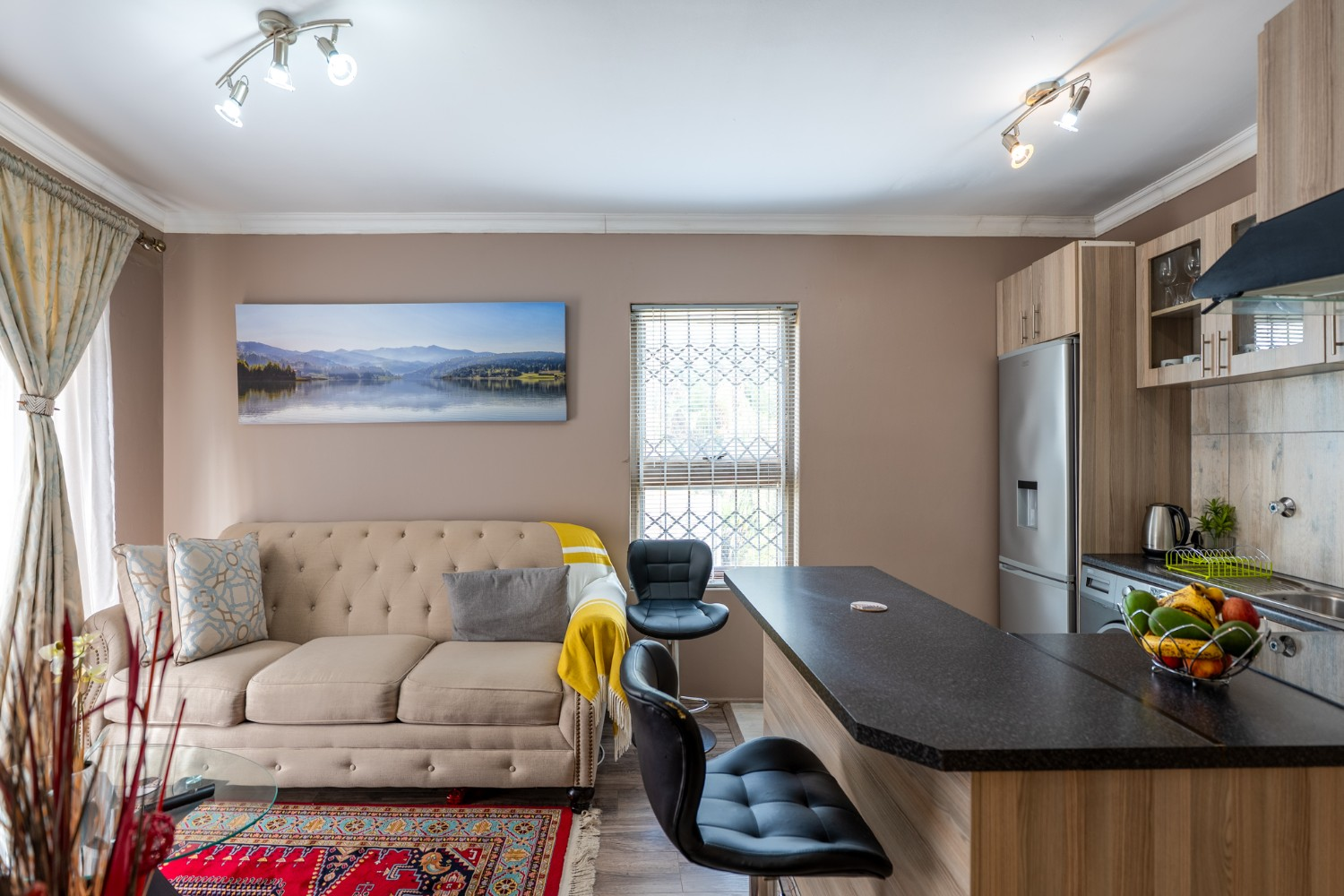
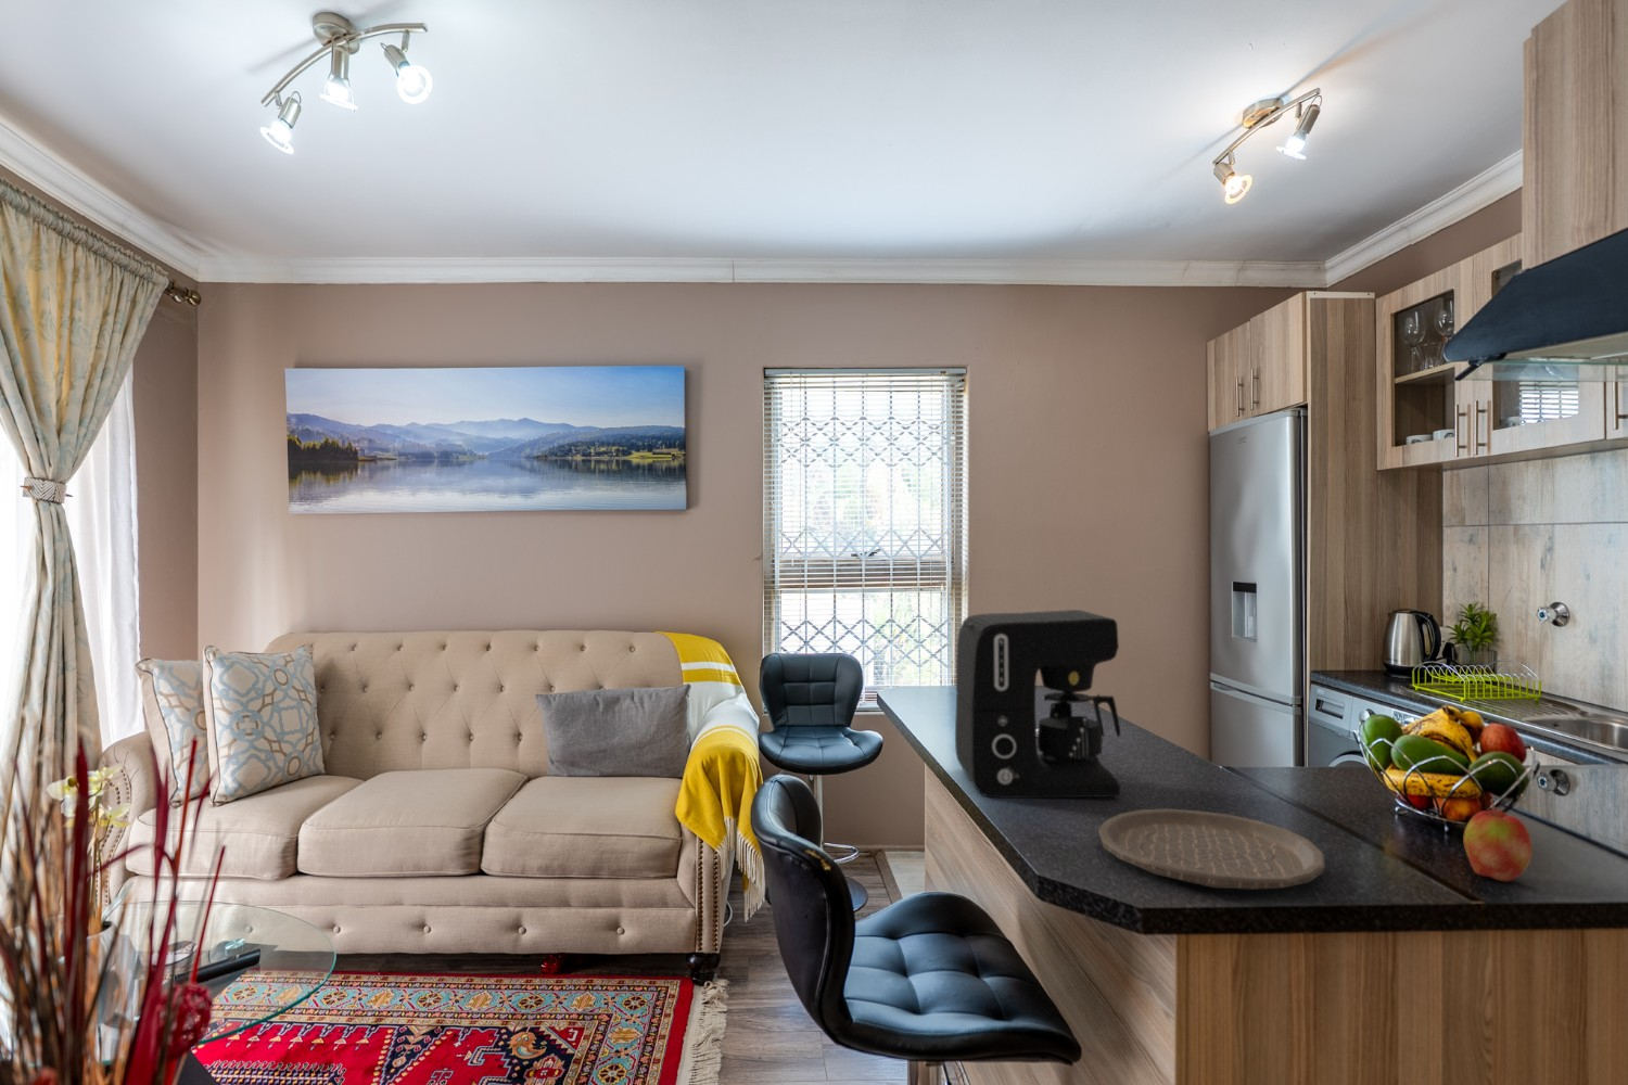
+ plate [1097,809,1326,890]
+ apple [1462,798,1534,883]
+ coffee maker [955,609,1122,798]
